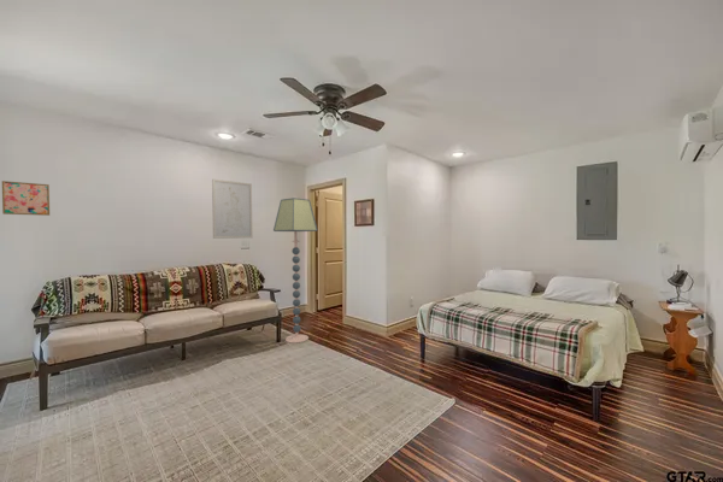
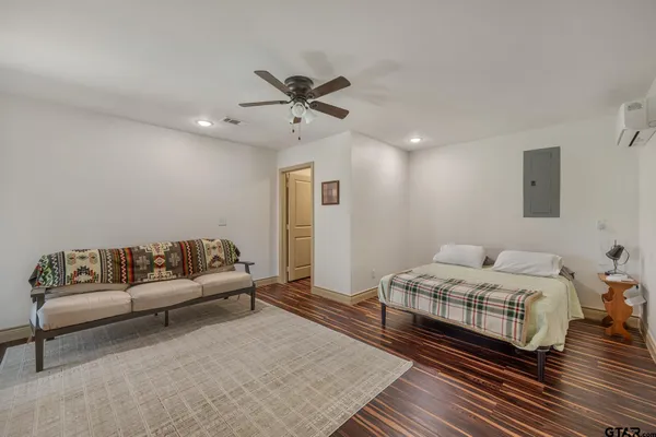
- wall art [211,178,253,240]
- floor lamp [272,196,319,345]
- wall art [1,180,51,217]
